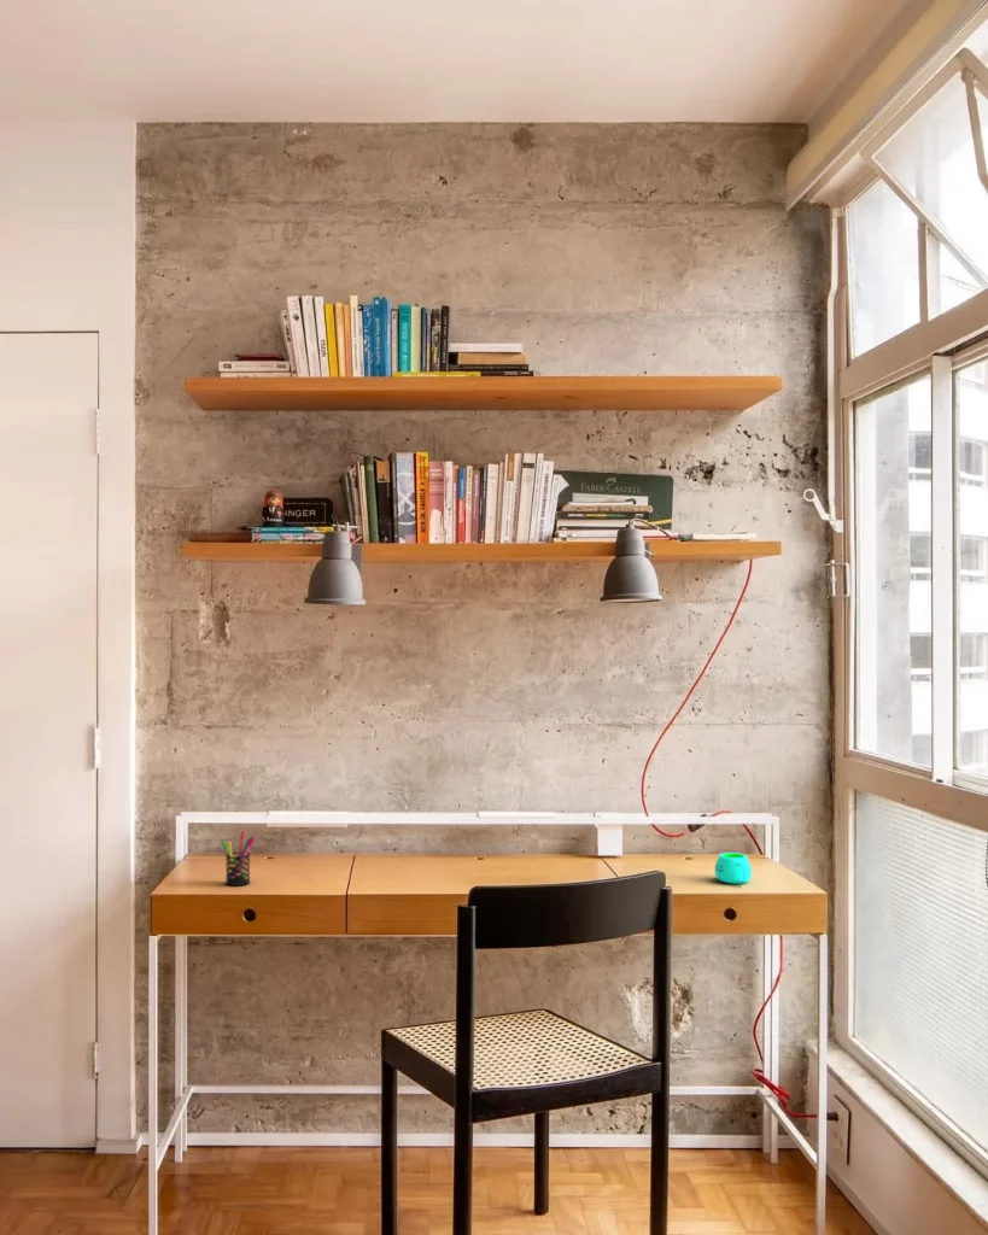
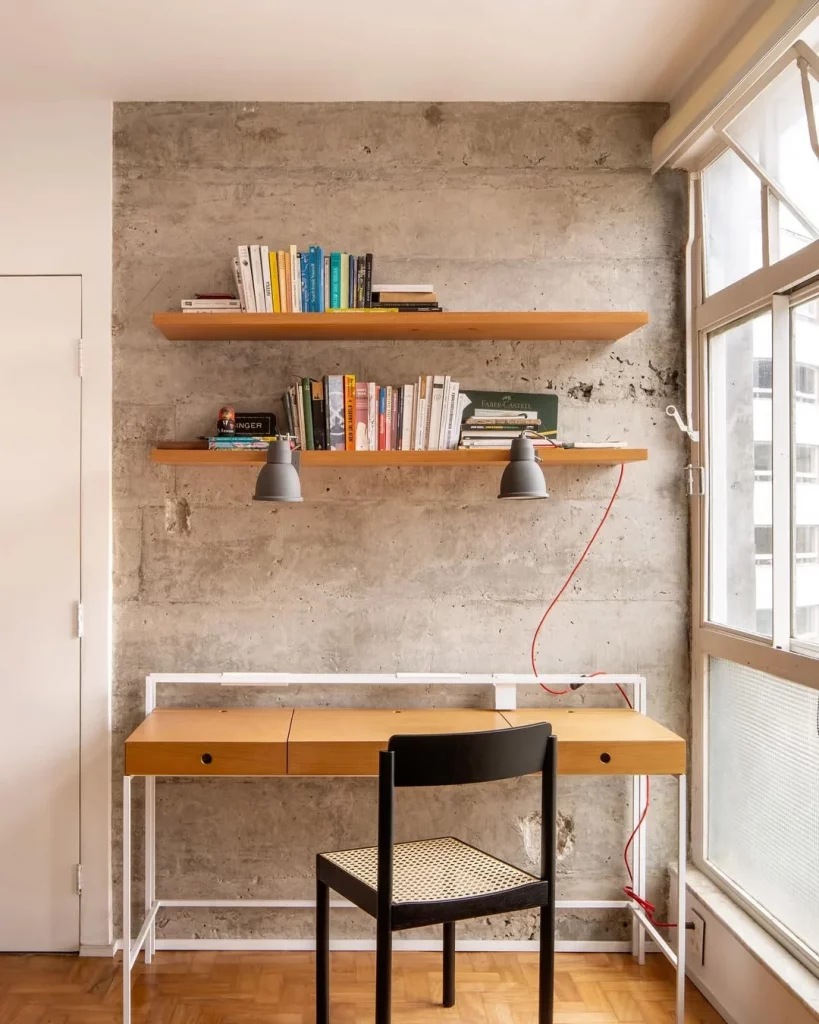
- pen holder [220,830,256,888]
- mug [714,851,753,884]
